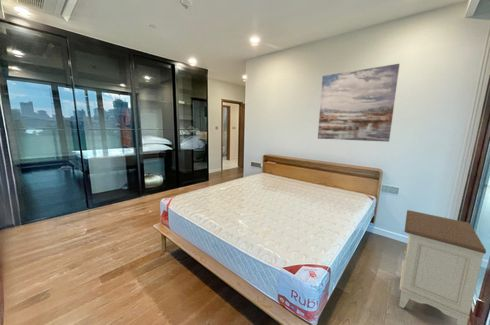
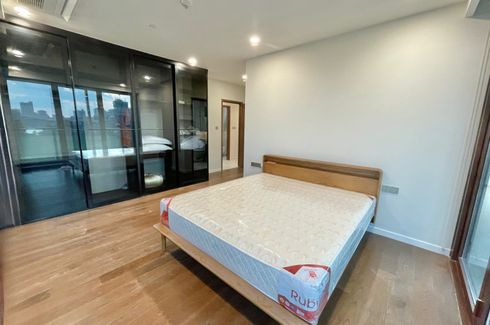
- nightstand [398,209,487,325]
- wall art [317,63,401,143]
